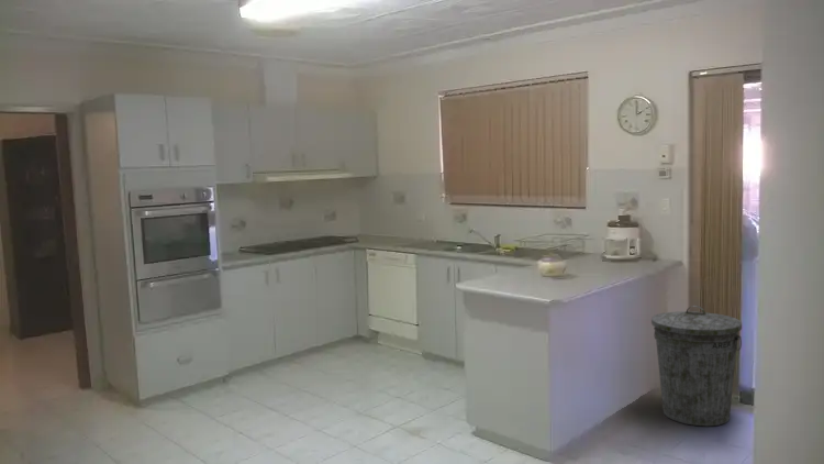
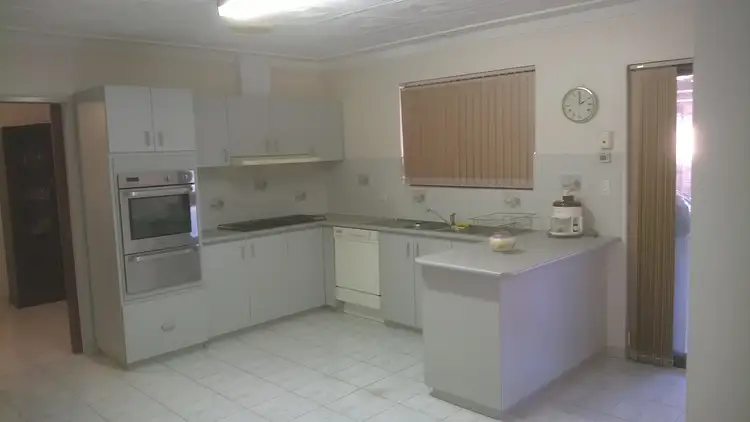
- trash can [650,305,743,427]
